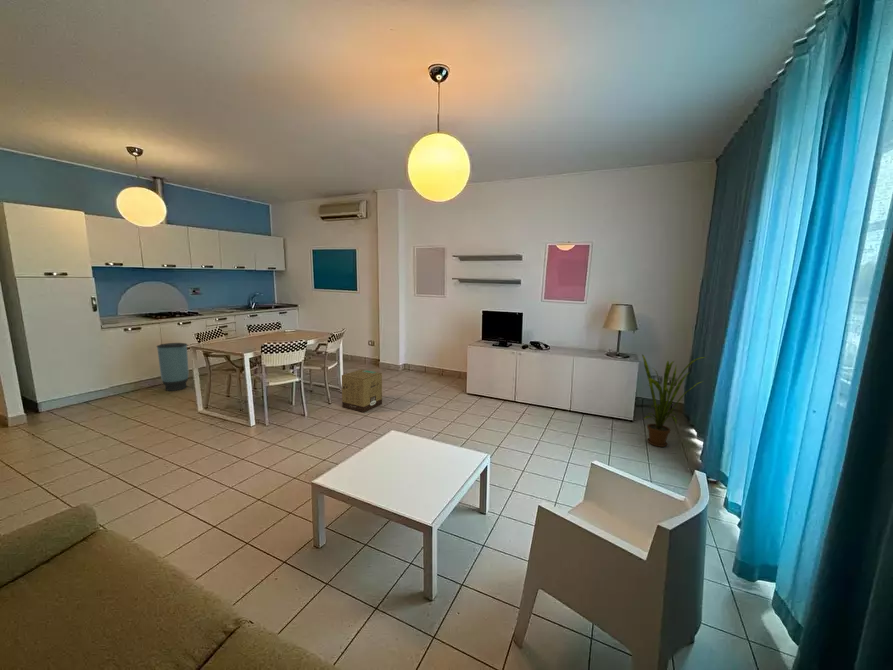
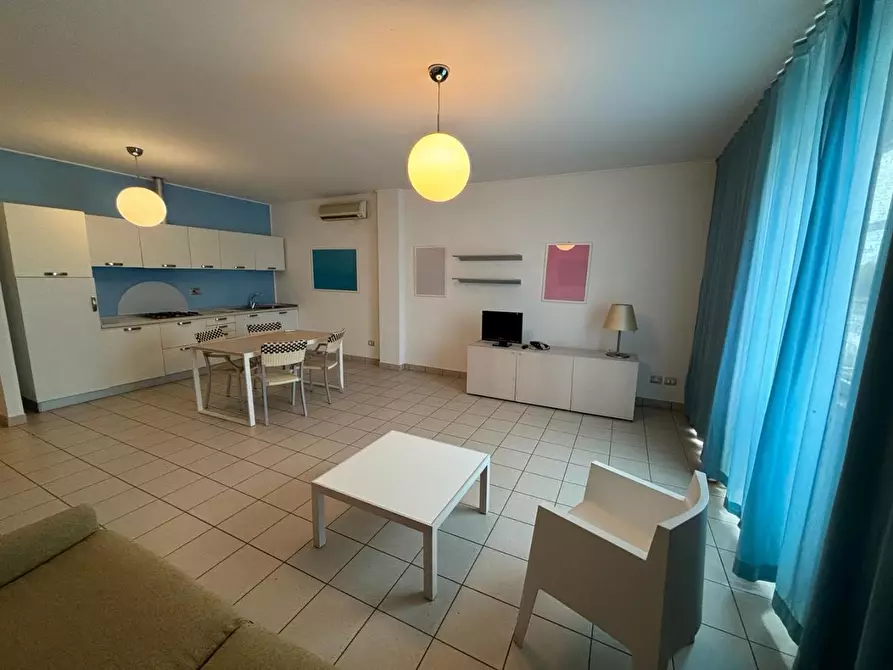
- cardboard box [341,369,383,413]
- trash can [156,342,190,392]
- house plant [641,353,707,448]
